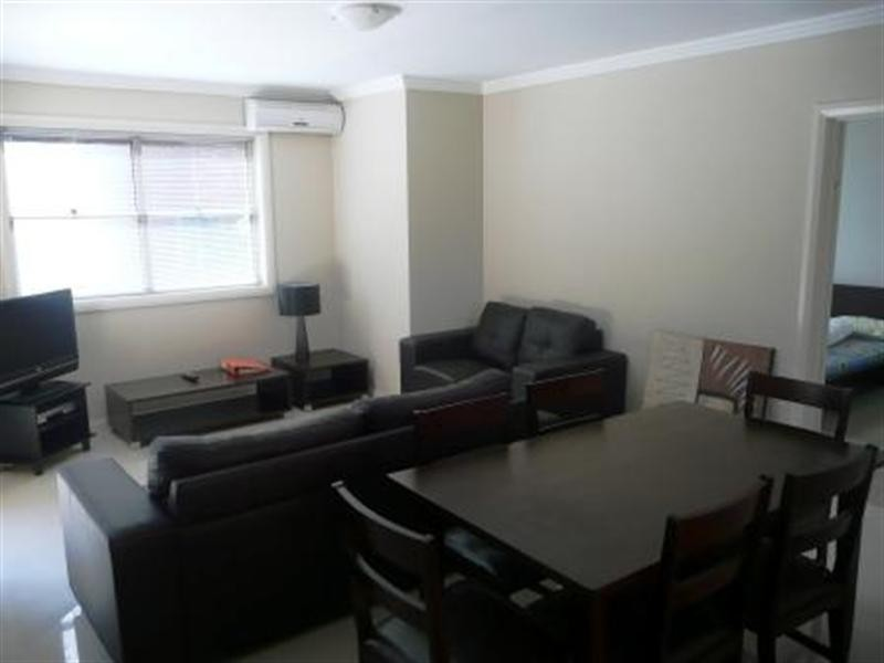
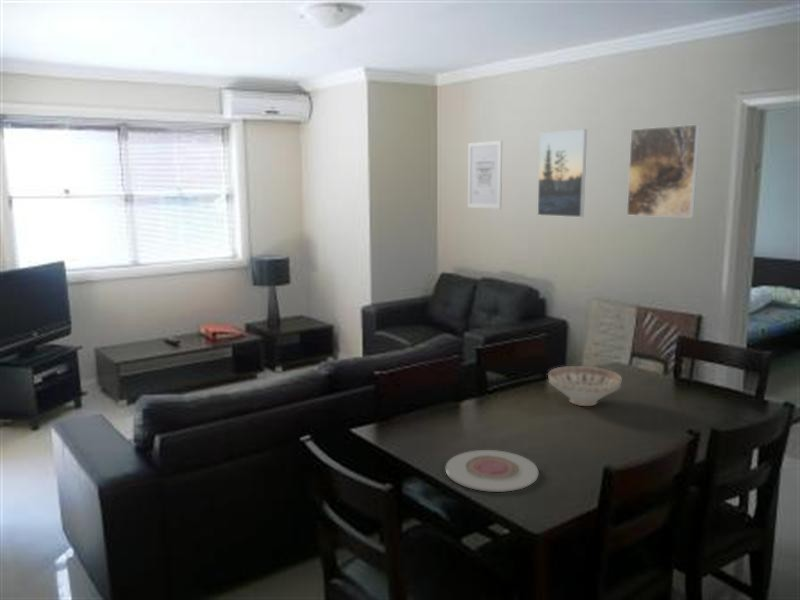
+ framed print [626,123,701,219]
+ plate [444,449,539,493]
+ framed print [536,128,588,218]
+ decorative bowl [547,365,623,407]
+ wall art [467,140,503,209]
